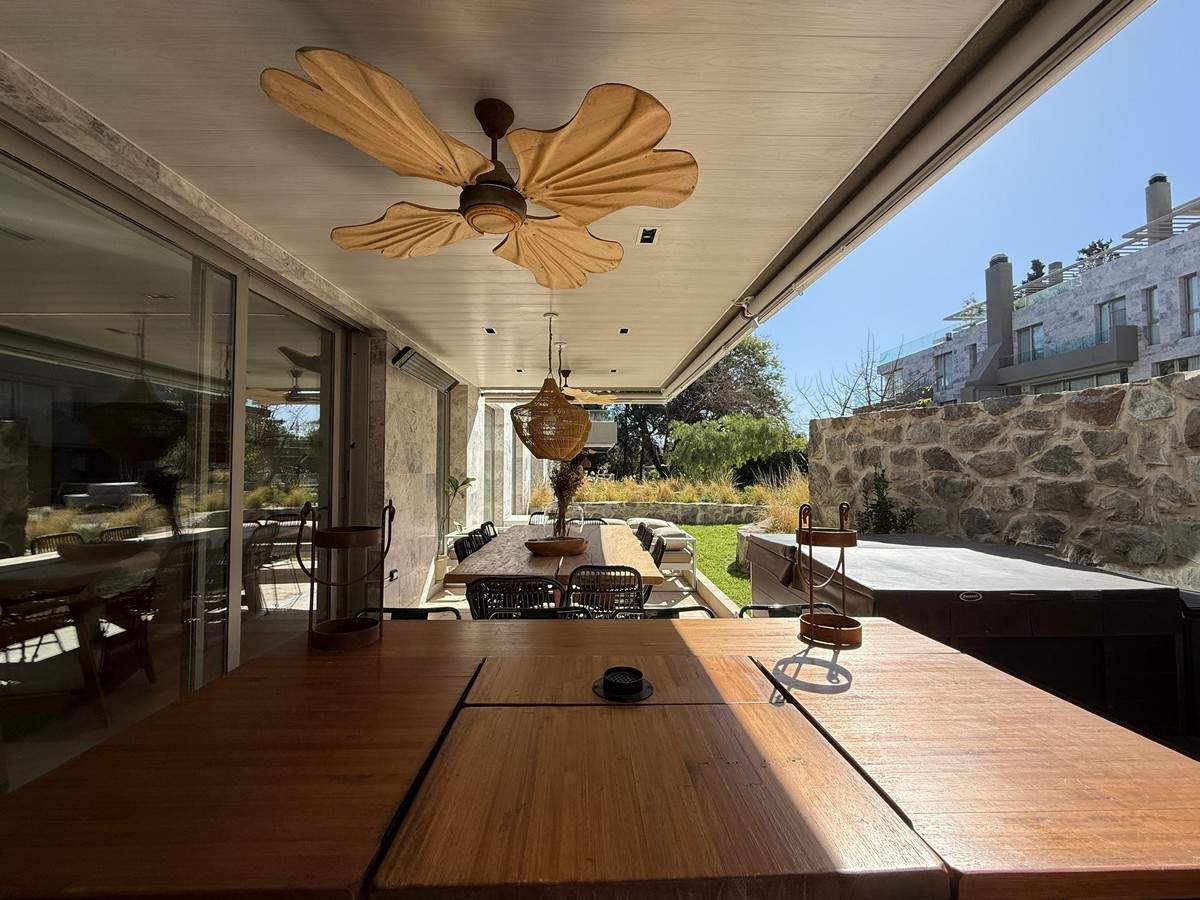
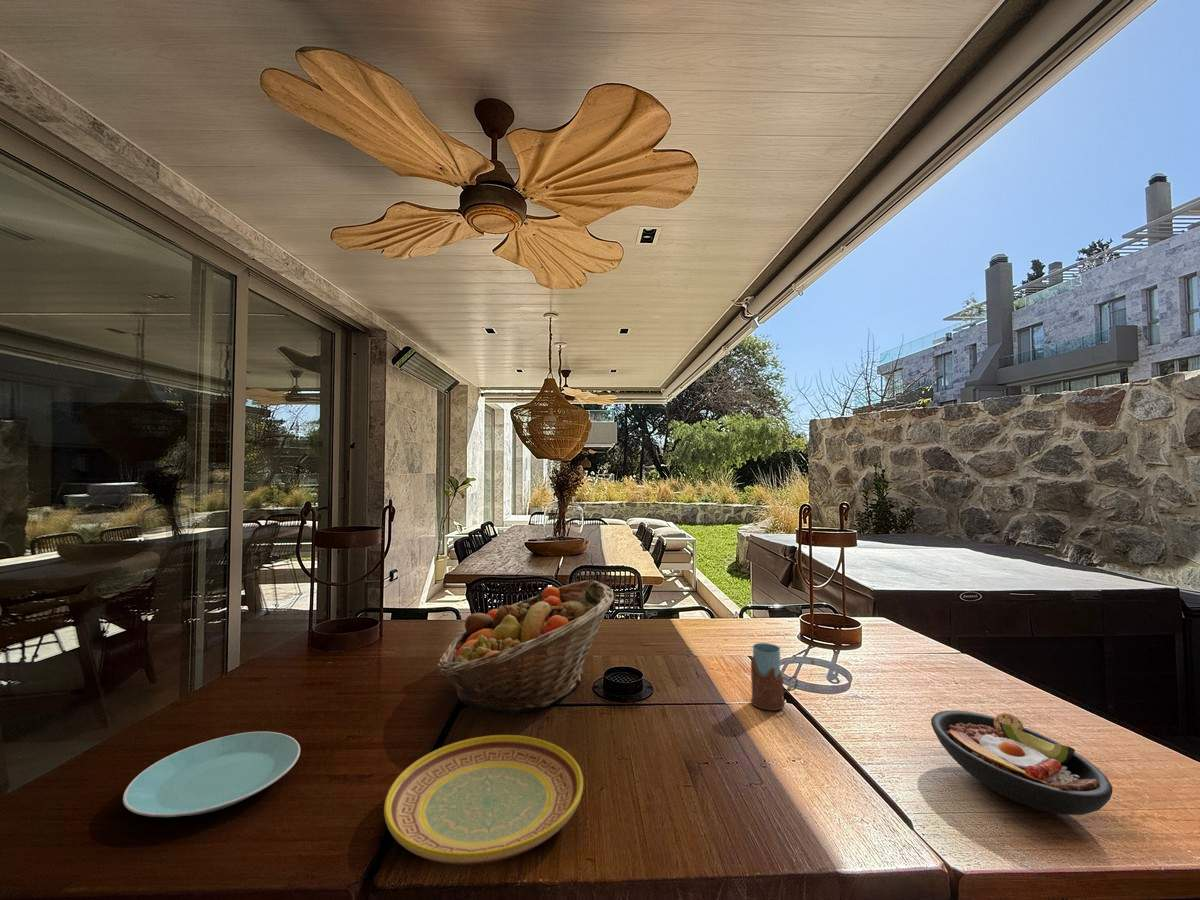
+ plate [383,734,584,866]
+ plate [122,731,301,818]
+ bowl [930,709,1113,816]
+ drinking glass [750,642,799,712]
+ fruit basket [436,579,616,717]
